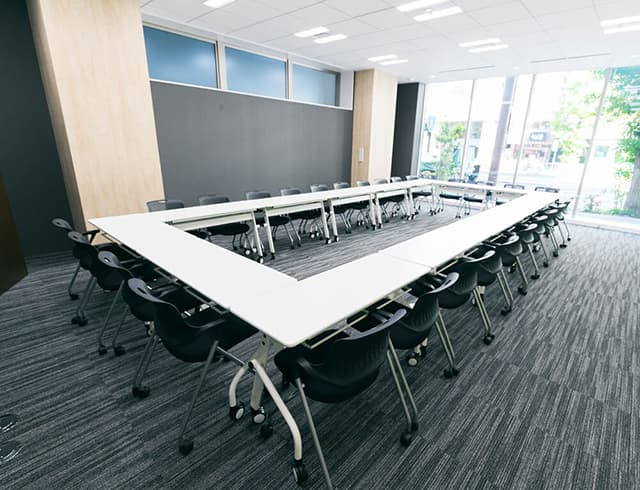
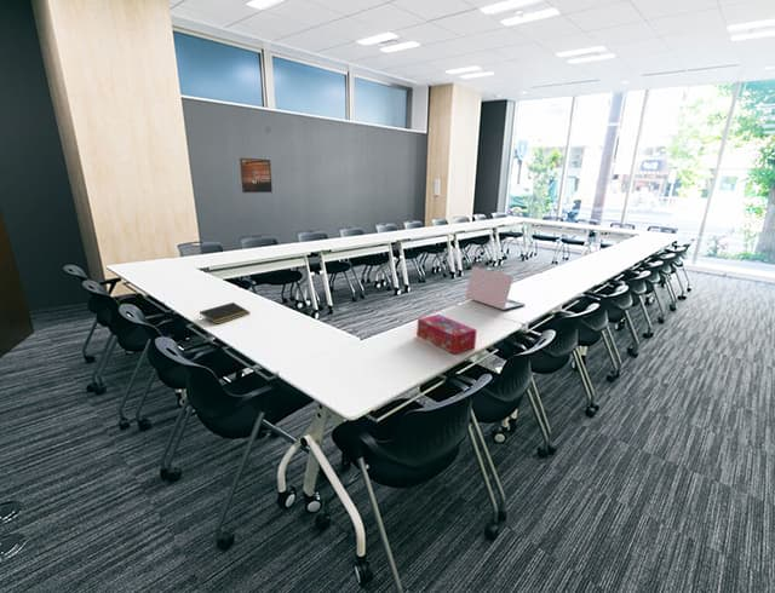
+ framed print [239,157,274,194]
+ tissue box [415,313,477,356]
+ laptop [464,265,527,311]
+ notepad [199,301,251,326]
